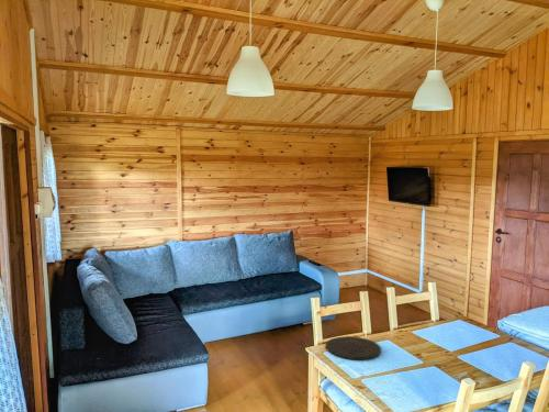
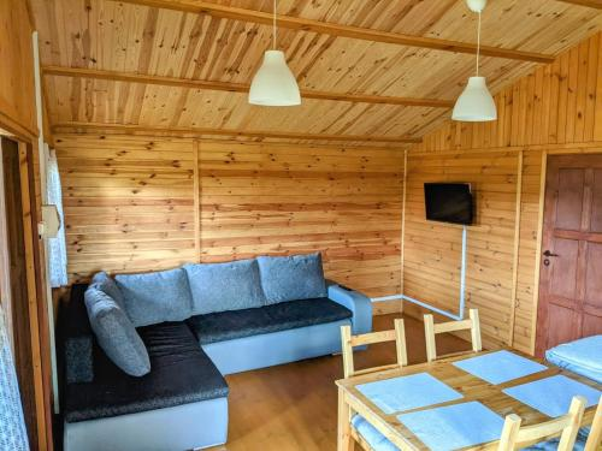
- plate [325,335,382,360]
